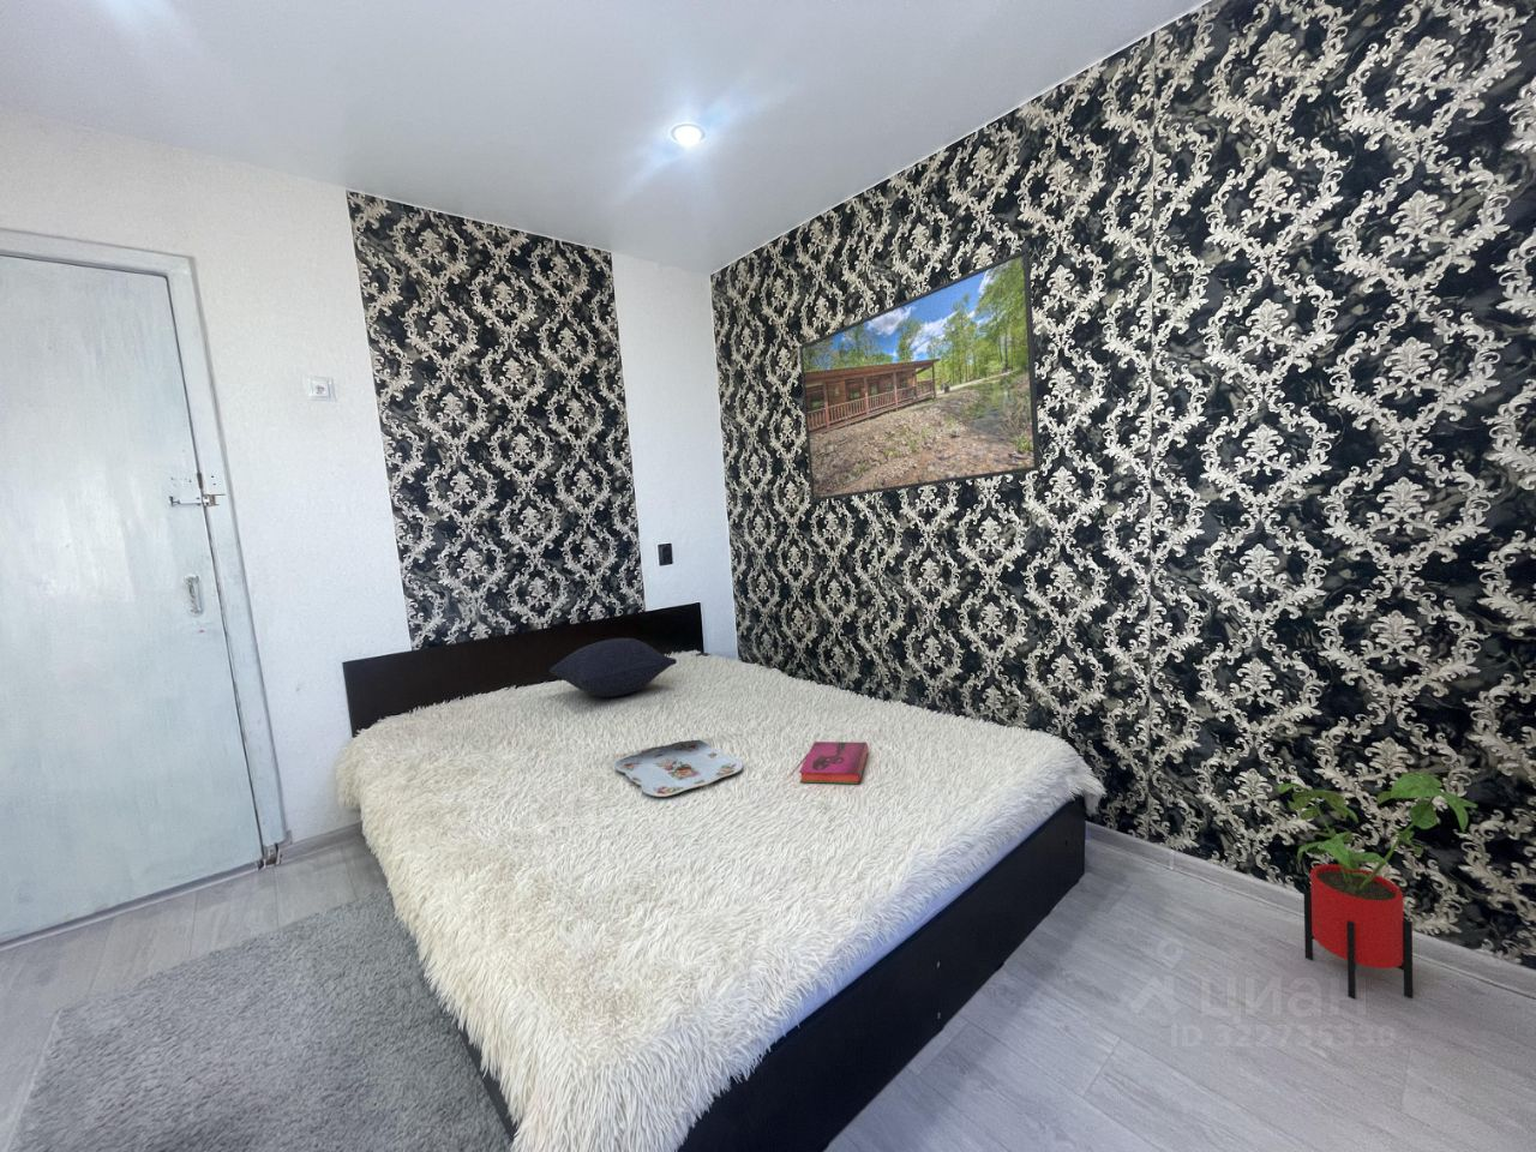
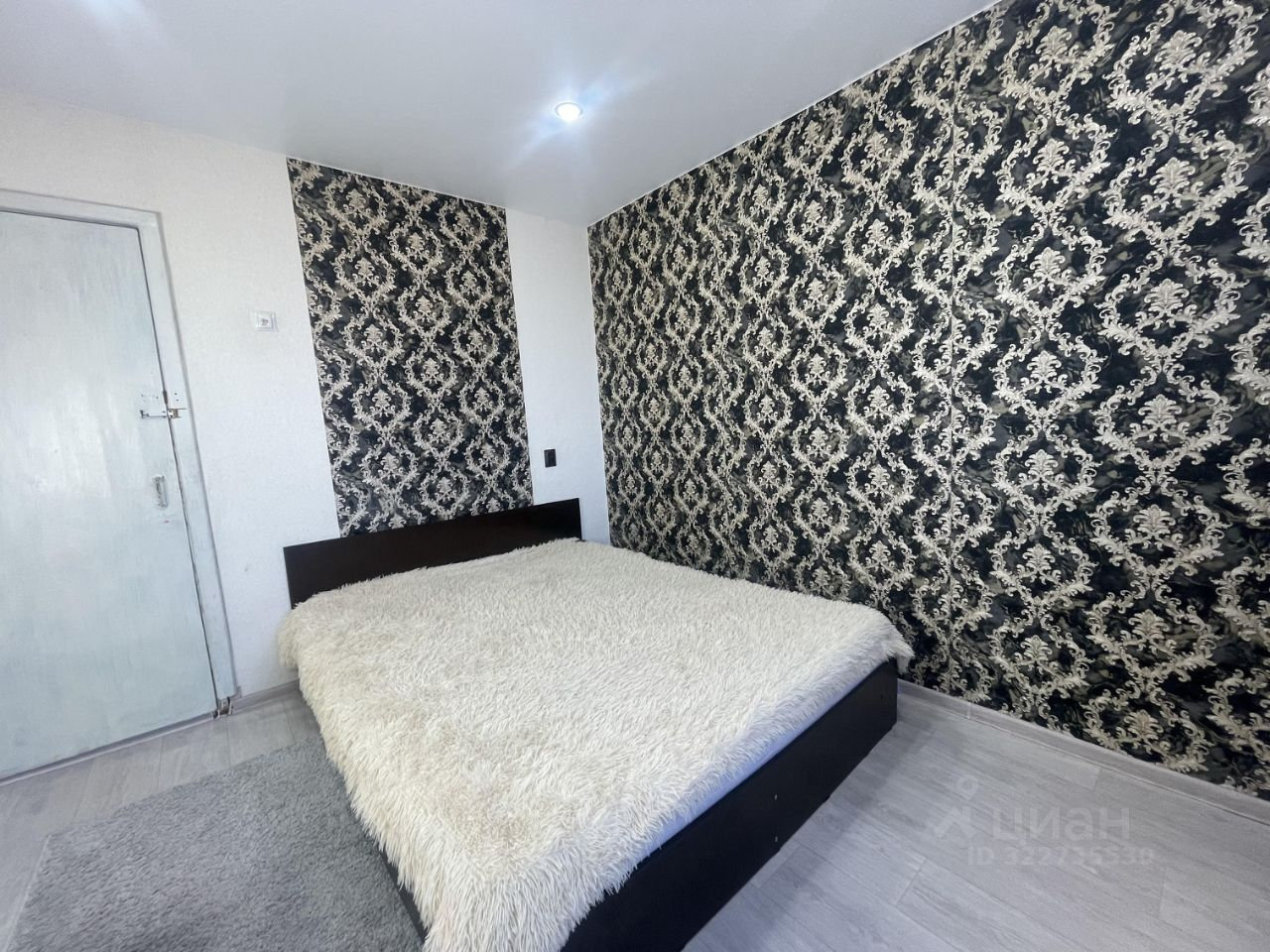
- hardback book [798,741,868,785]
- house plant [1277,771,1478,1000]
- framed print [798,247,1041,503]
- serving tray [613,739,744,797]
- pillow [548,638,679,698]
